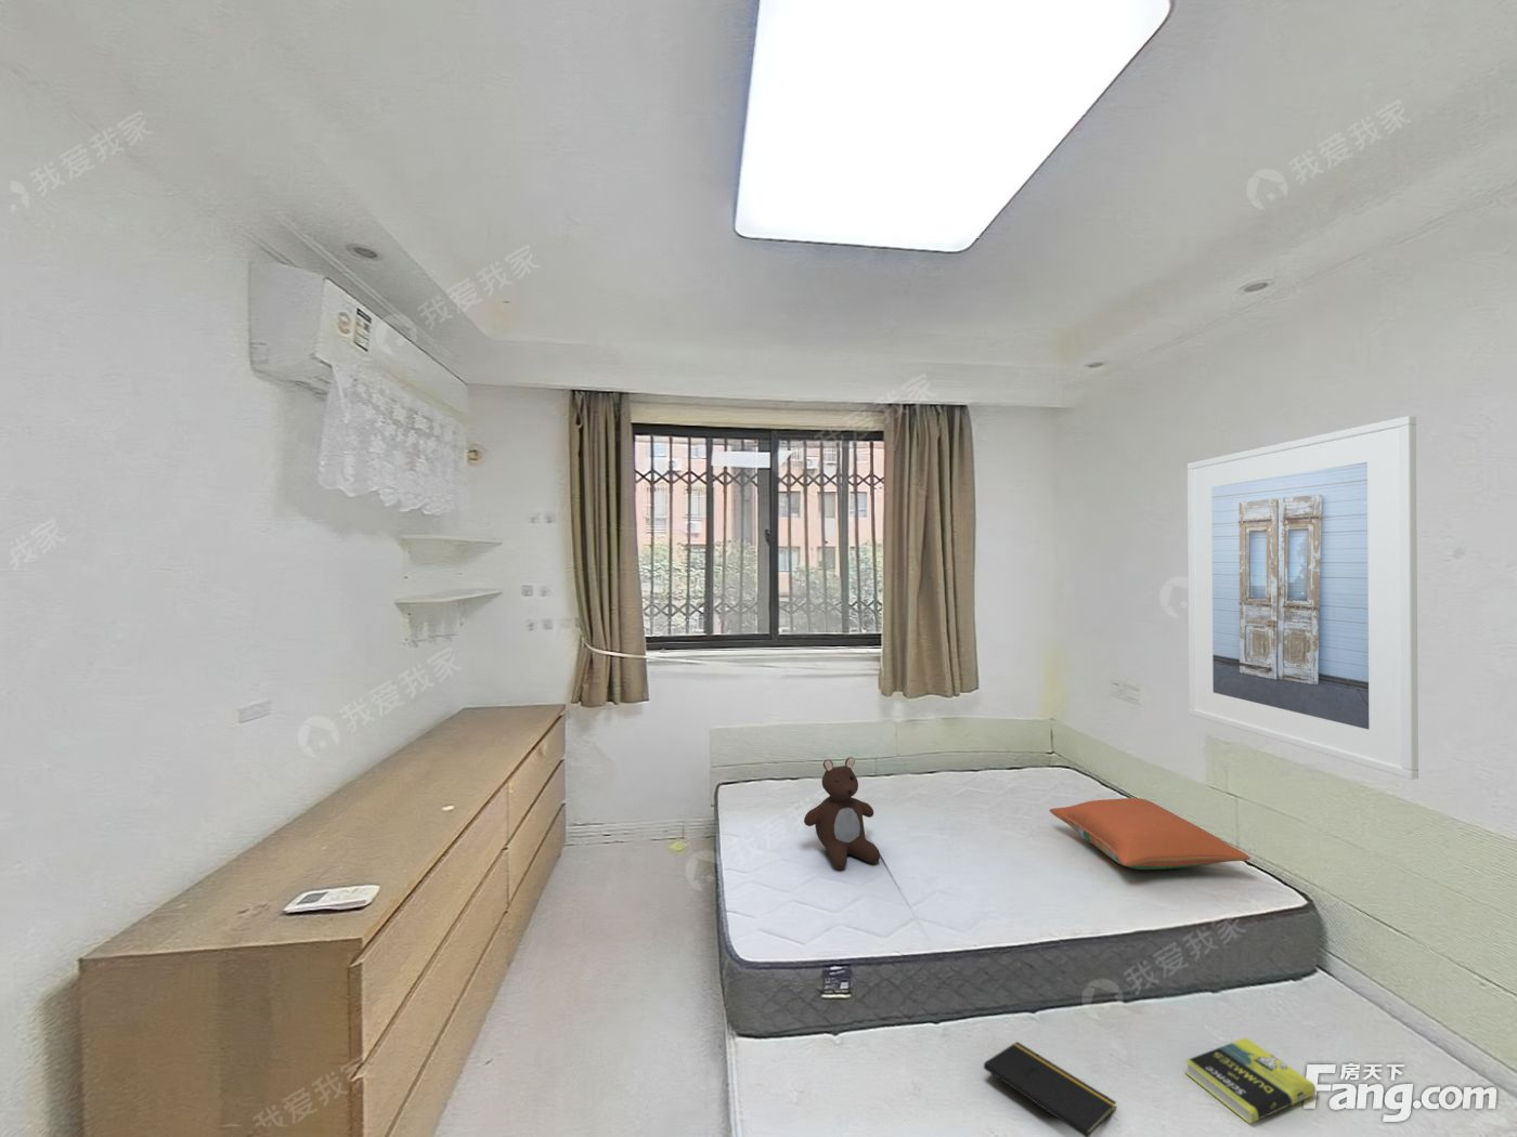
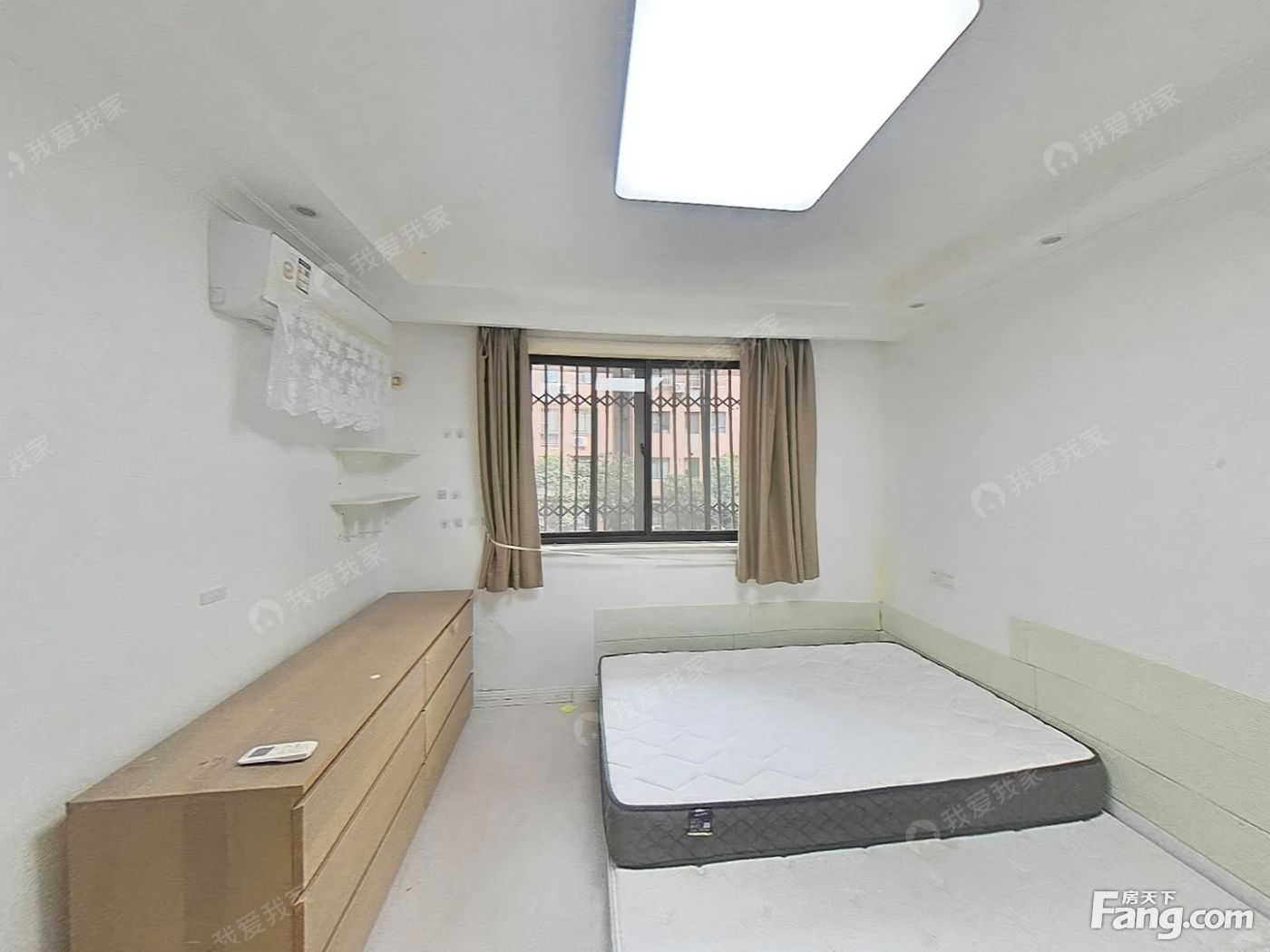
- teddy bear [803,756,882,871]
- notepad [983,1040,1117,1137]
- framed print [1186,414,1419,781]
- pillow [1049,797,1252,871]
- book [1185,1037,1318,1125]
